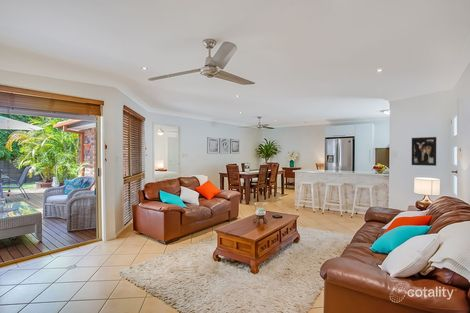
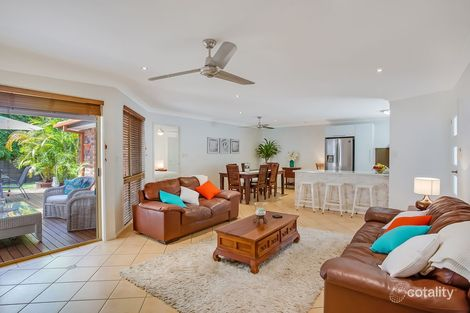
- wall art [411,136,437,167]
